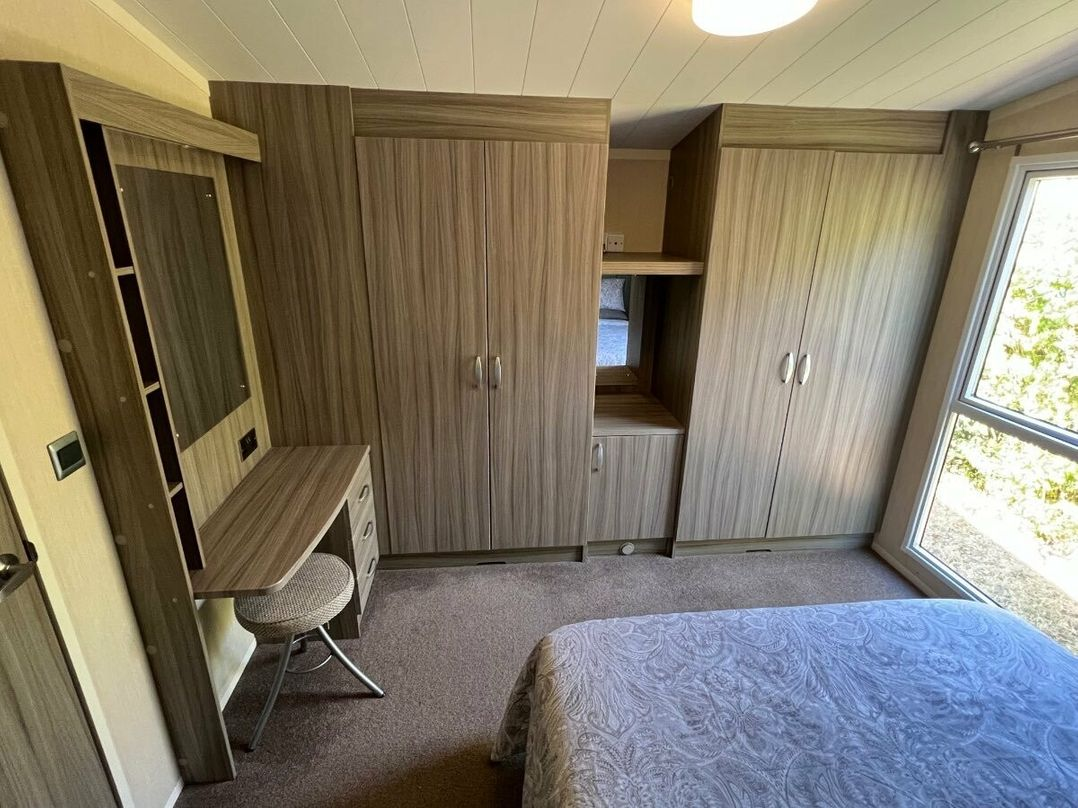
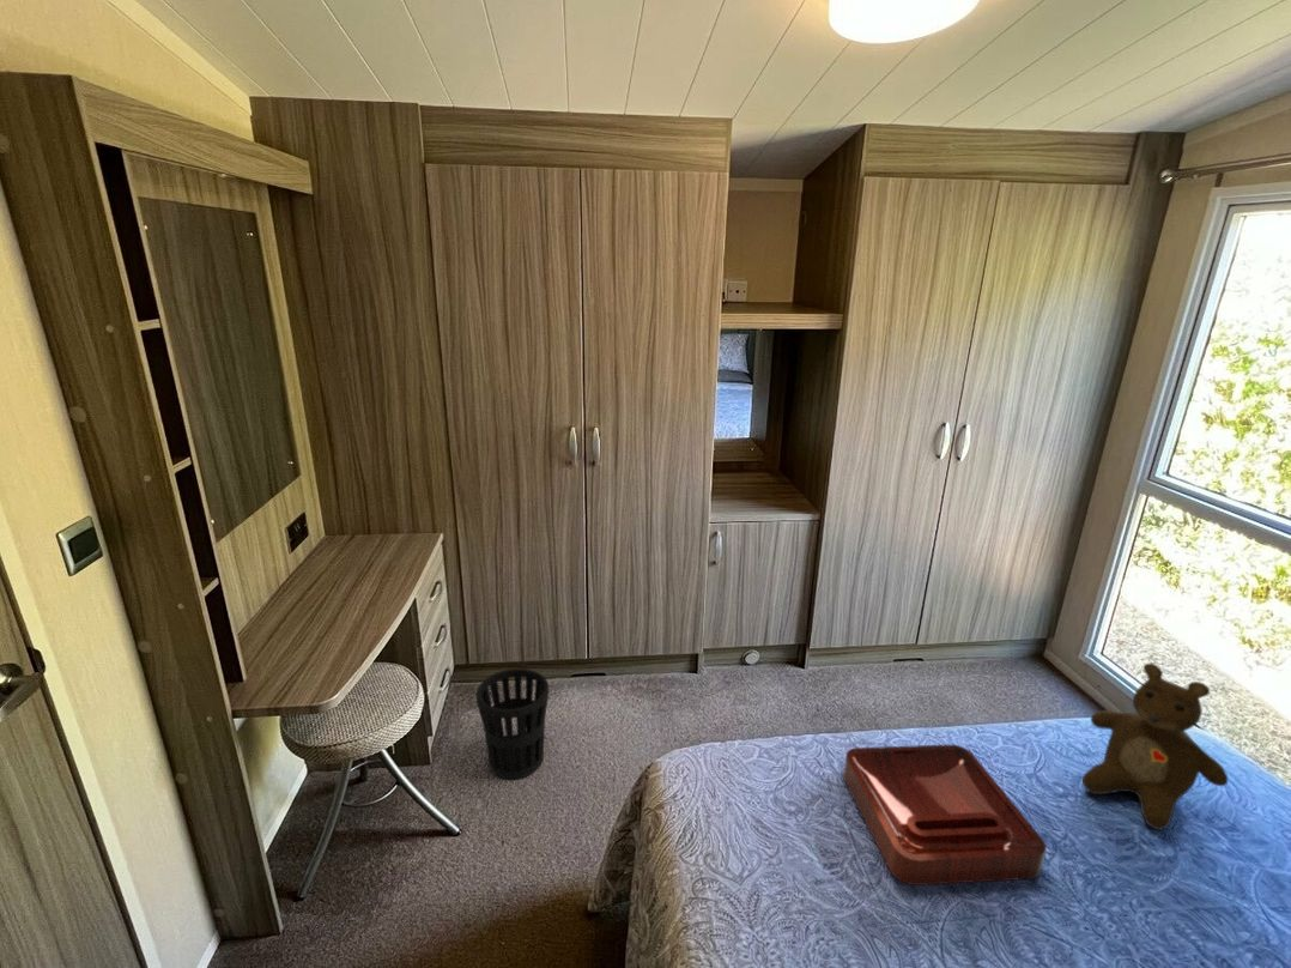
+ teddy bear [1081,663,1229,831]
+ wastebasket [475,667,550,780]
+ decorative tray [842,743,1047,887]
